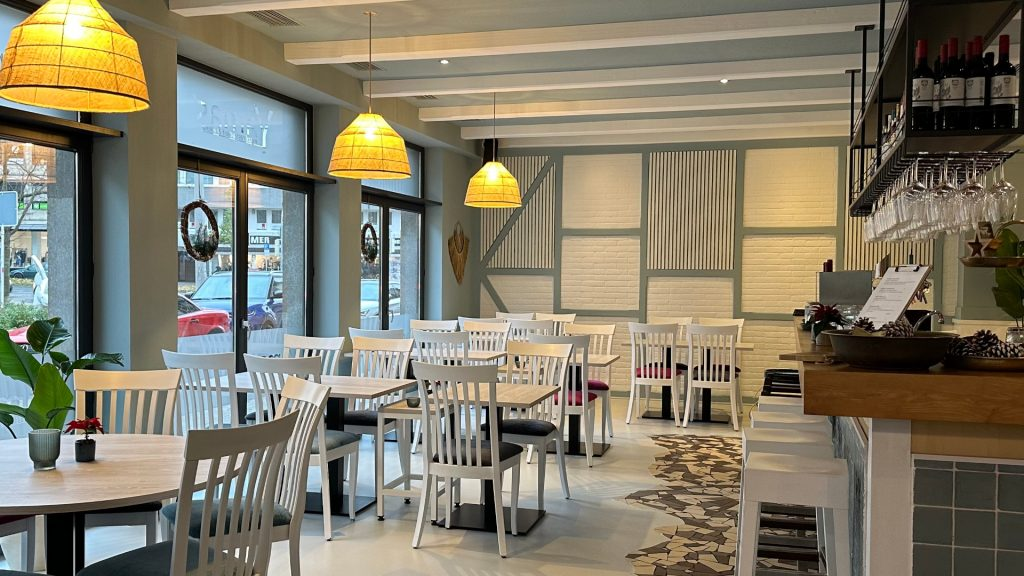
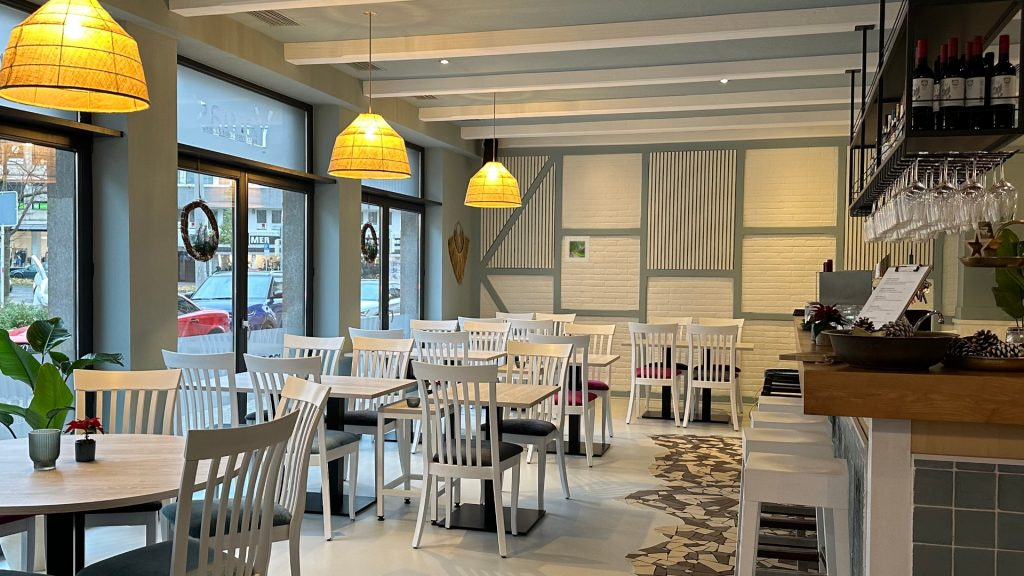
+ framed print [564,235,591,263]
